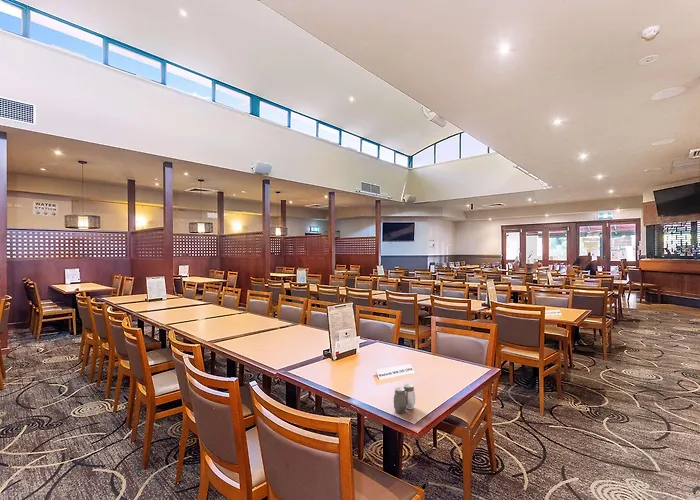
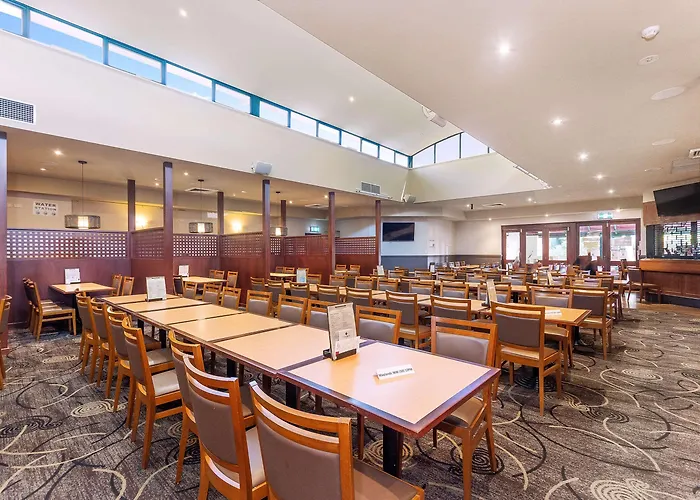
- salt and pepper shaker [393,383,416,414]
